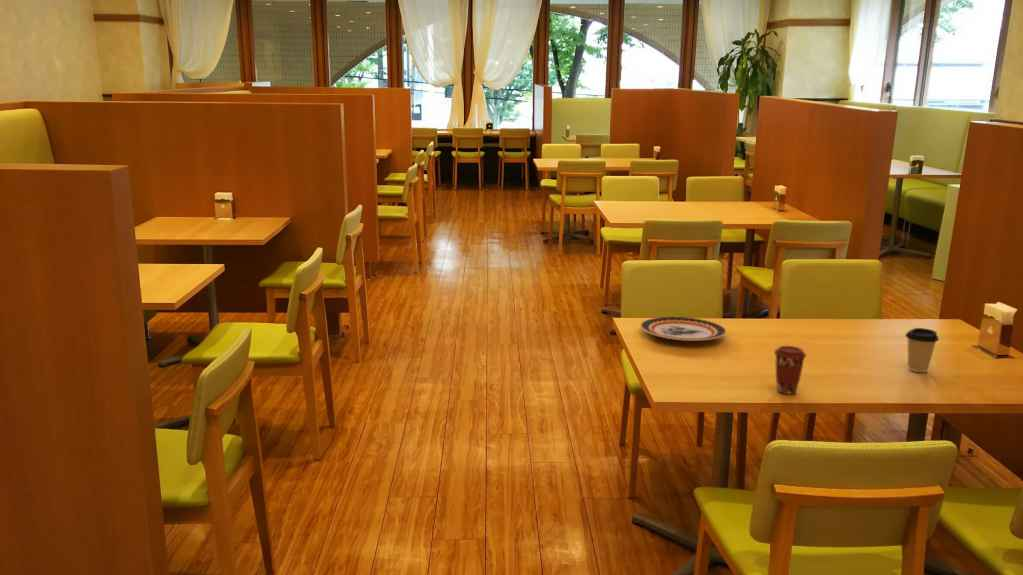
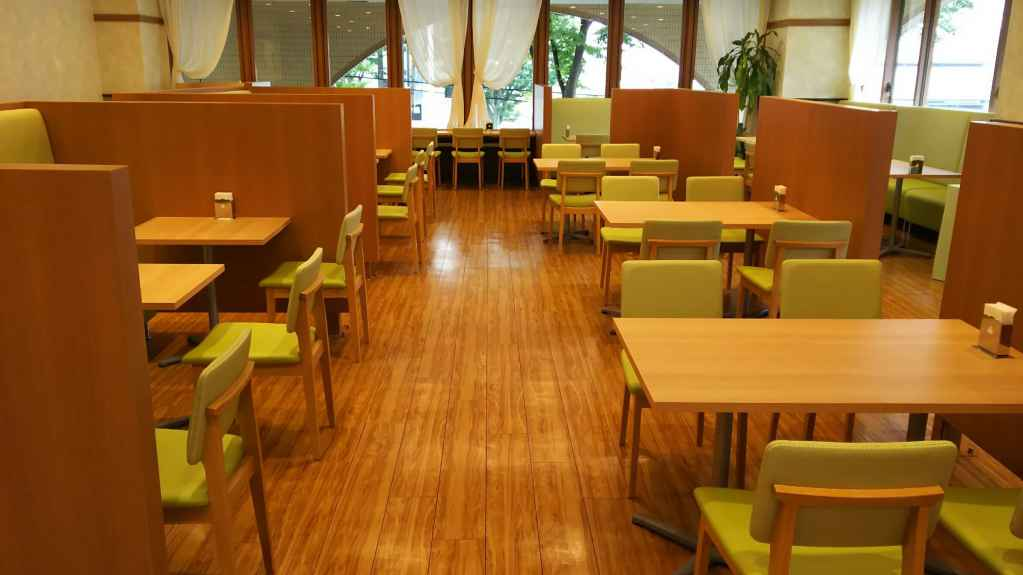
- plate [639,316,728,342]
- coffee cup [773,345,807,395]
- coffee cup [904,327,940,373]
